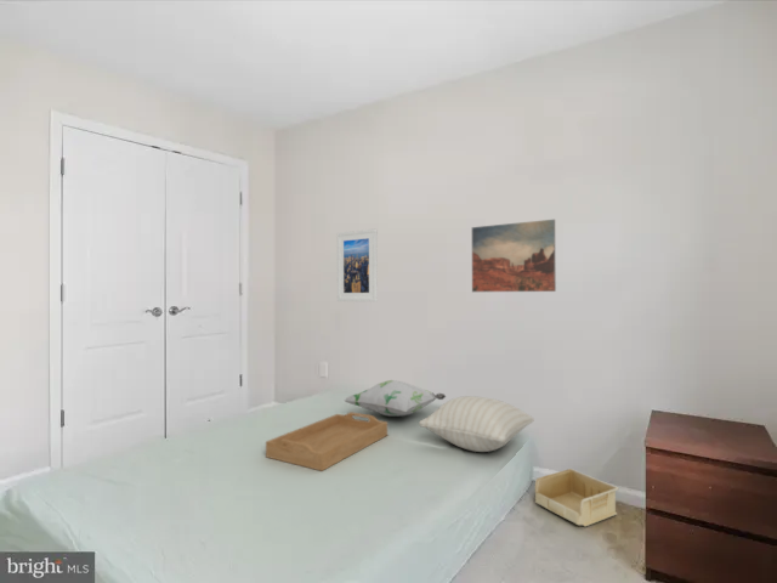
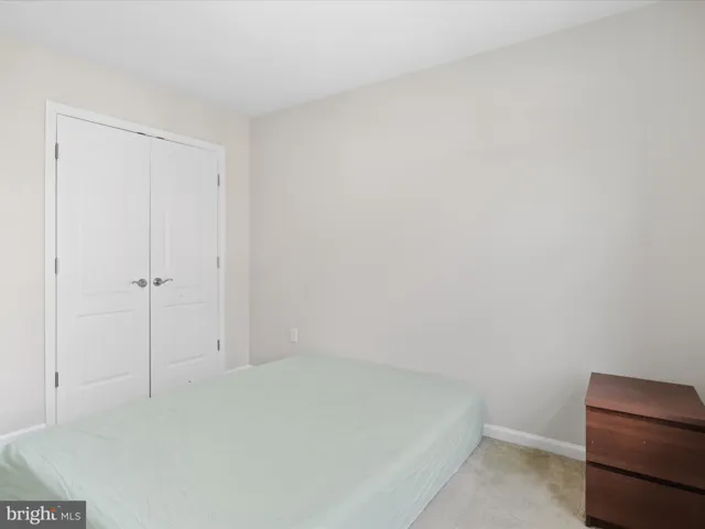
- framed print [336,228,379,302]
- wall art [471,219,557,293]
- storage bin [534,468,619,527]
- serving tray [265,411,388,472]
- decorative pillow [344,379,447,418]
- pillow [418,395,535,453]
